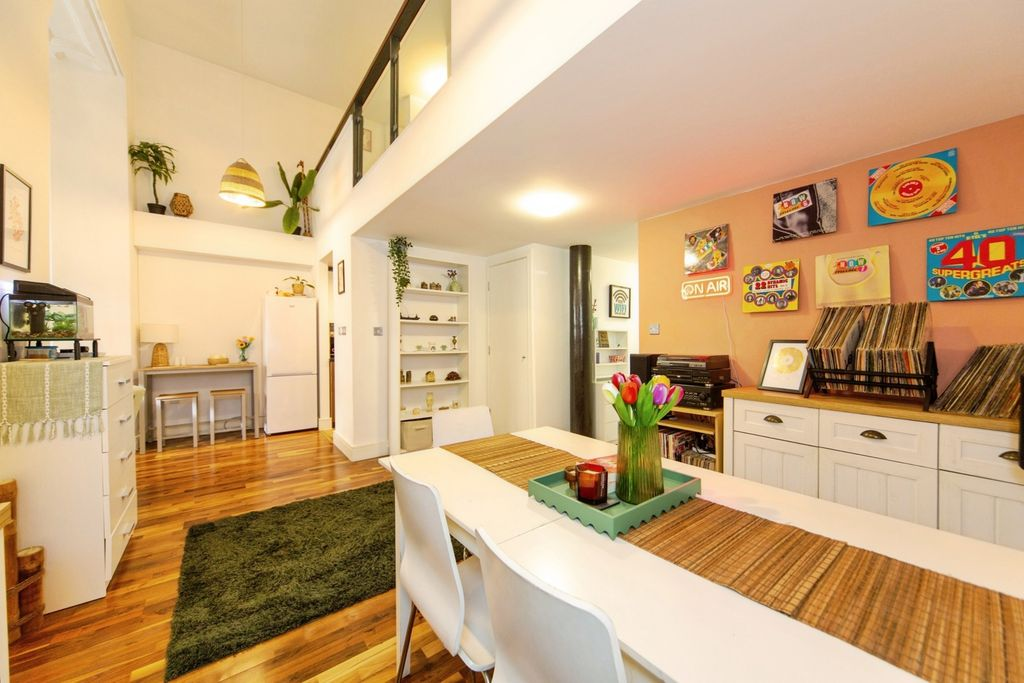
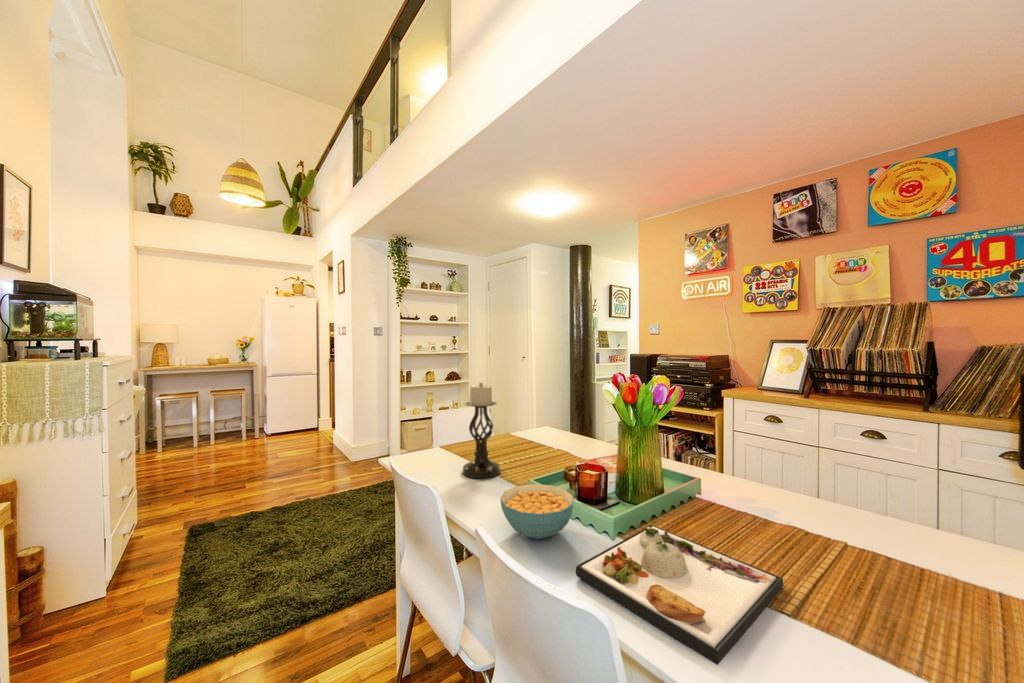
+ candle holder [461,382,501,479]
+ cereal bowl [499,483,575,540]
+ dinner plate [575,524,784,666]
